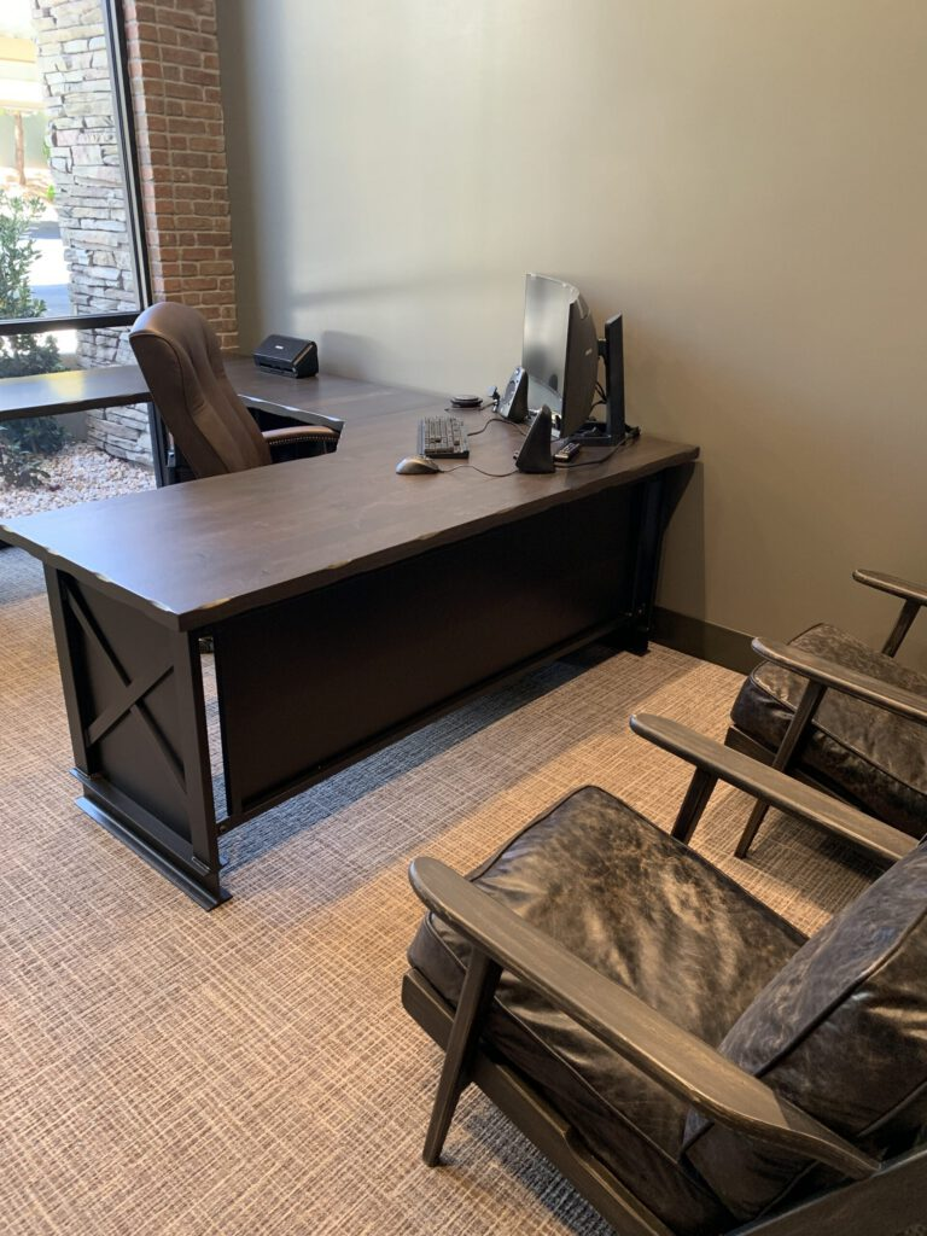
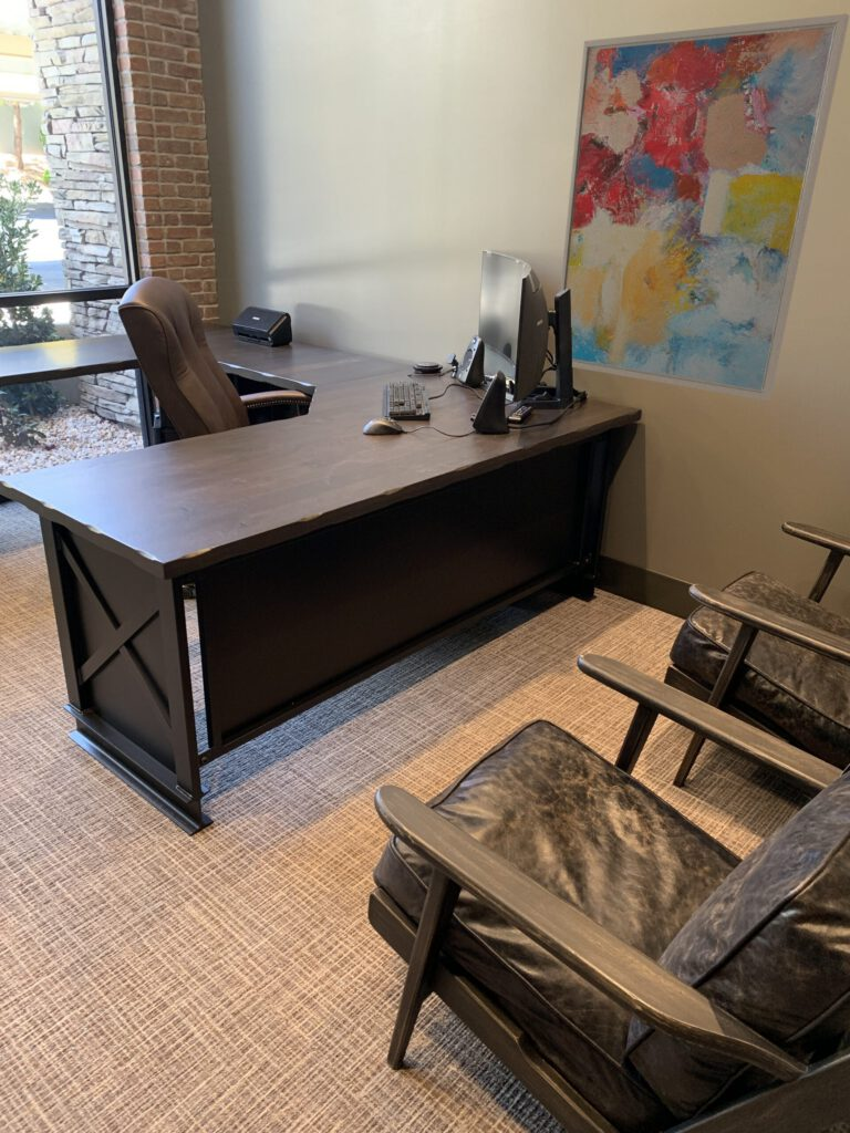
+ wall art [552,13,850,402]
